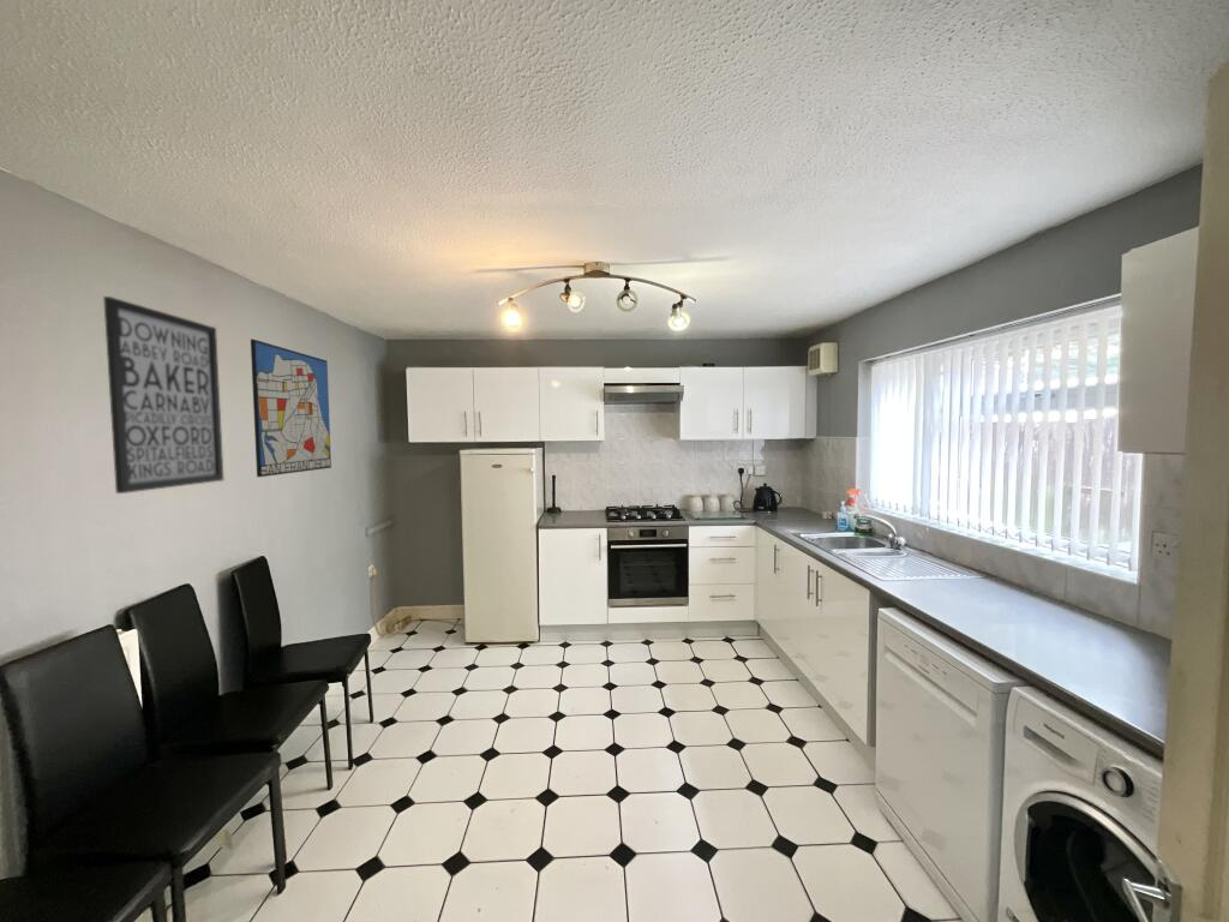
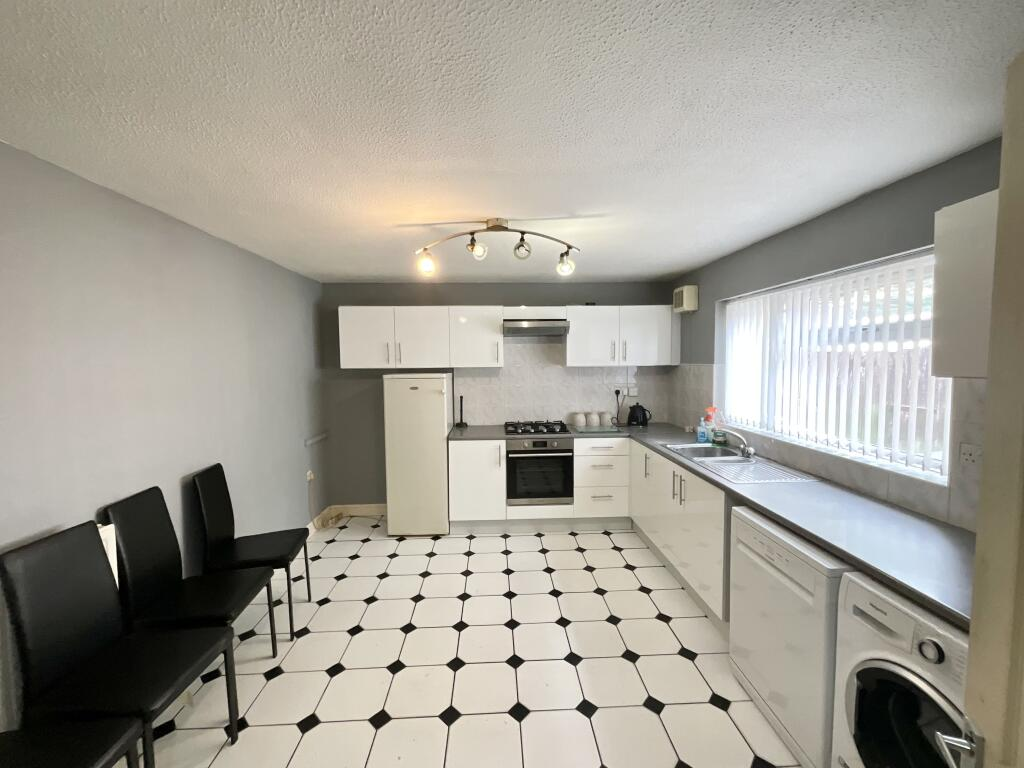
- wall art [250,339,332,478]
- wall art [102,295,224,495]
